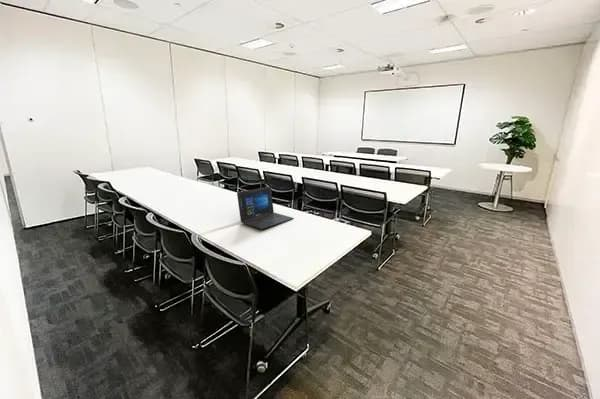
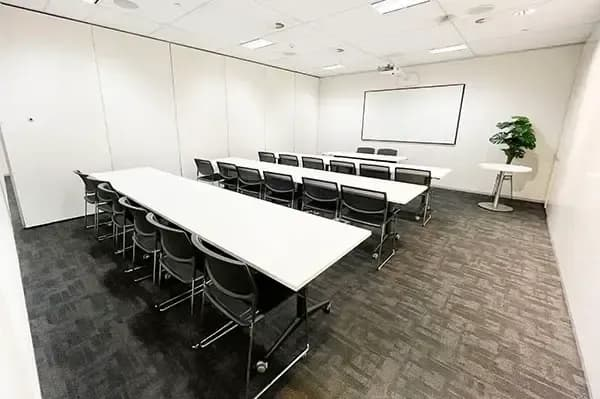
- laptop [236,186,294,230]
